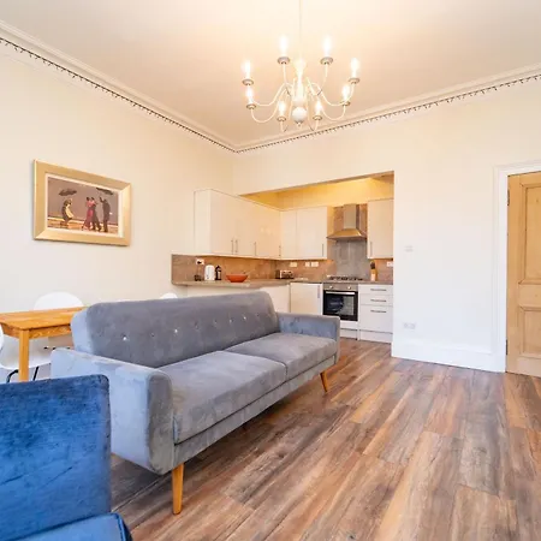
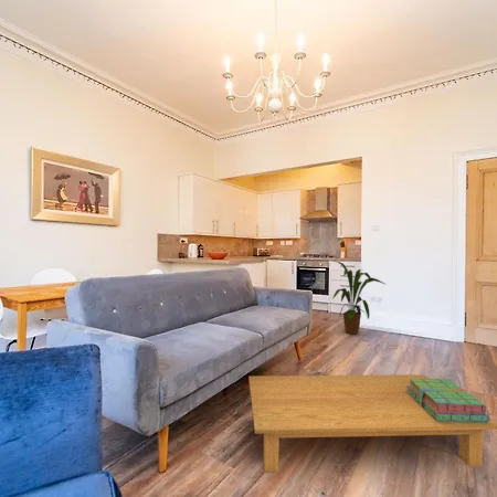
+ coffee table [247,373,497,473]
+ house plant [331,260,388,336]
+ stack of books [405,378,490,423]
